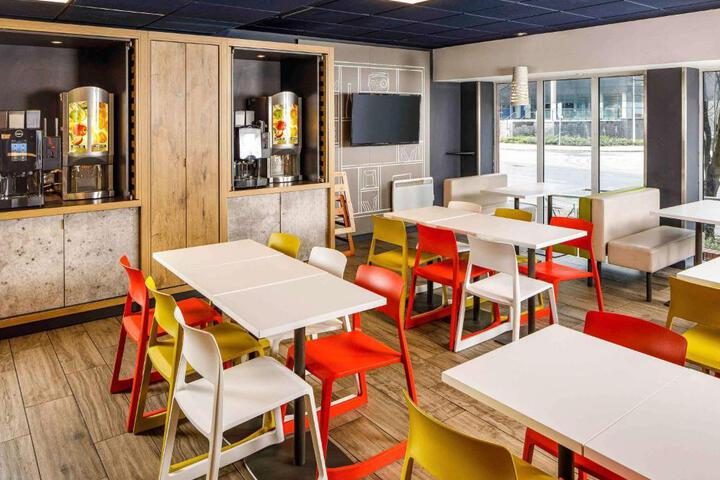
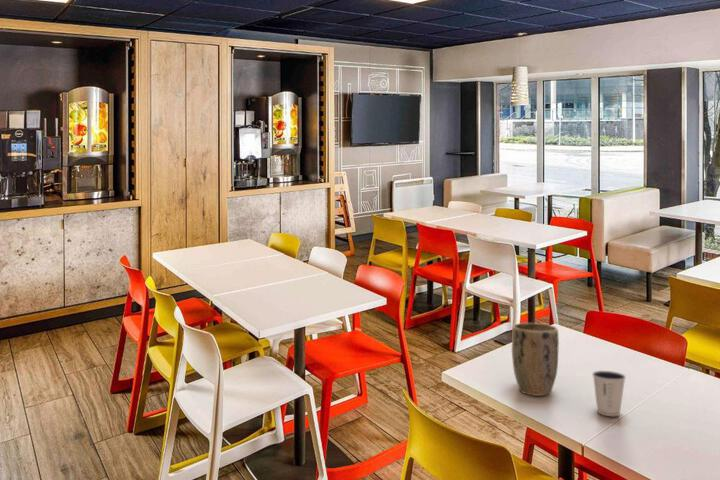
+ plant pot [511,322,560,397]
+ dixie cup [591,370,627,417]
